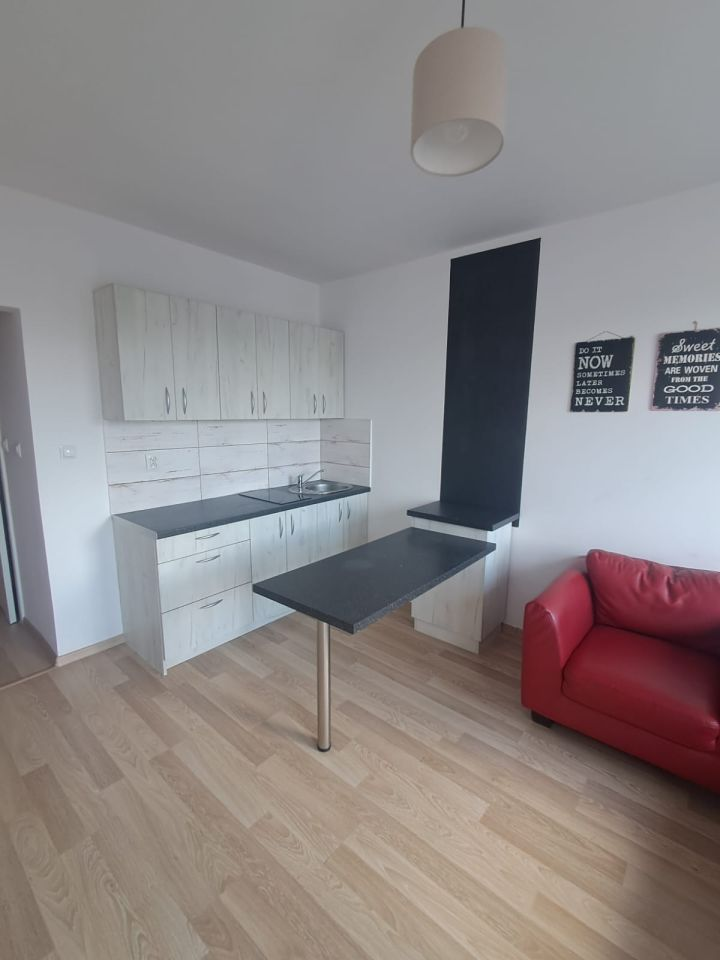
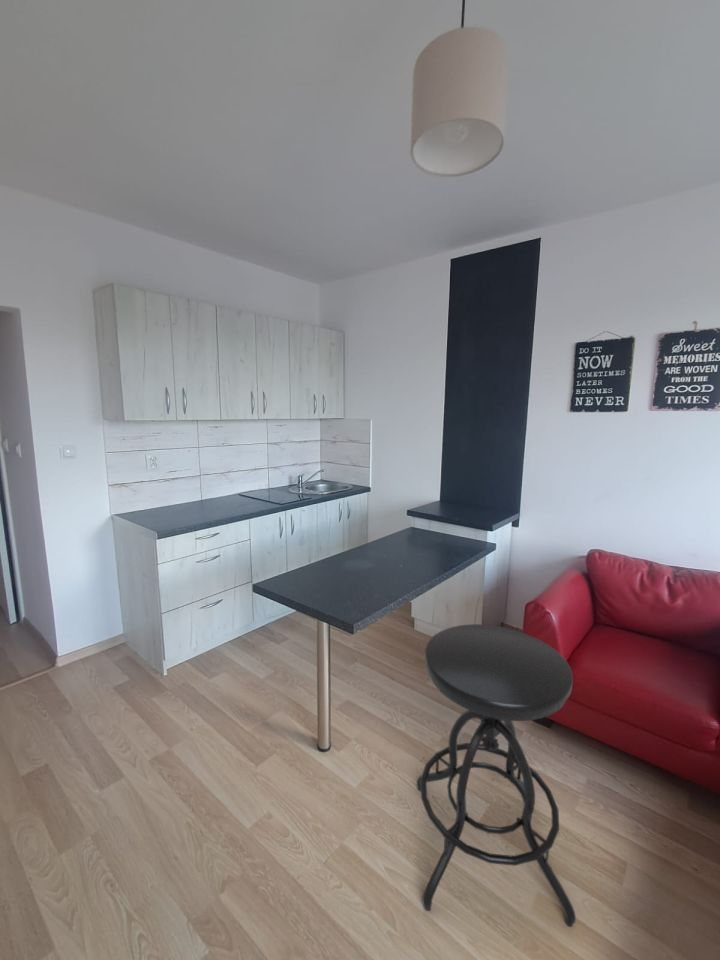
+ stool [416,623,577,928]
